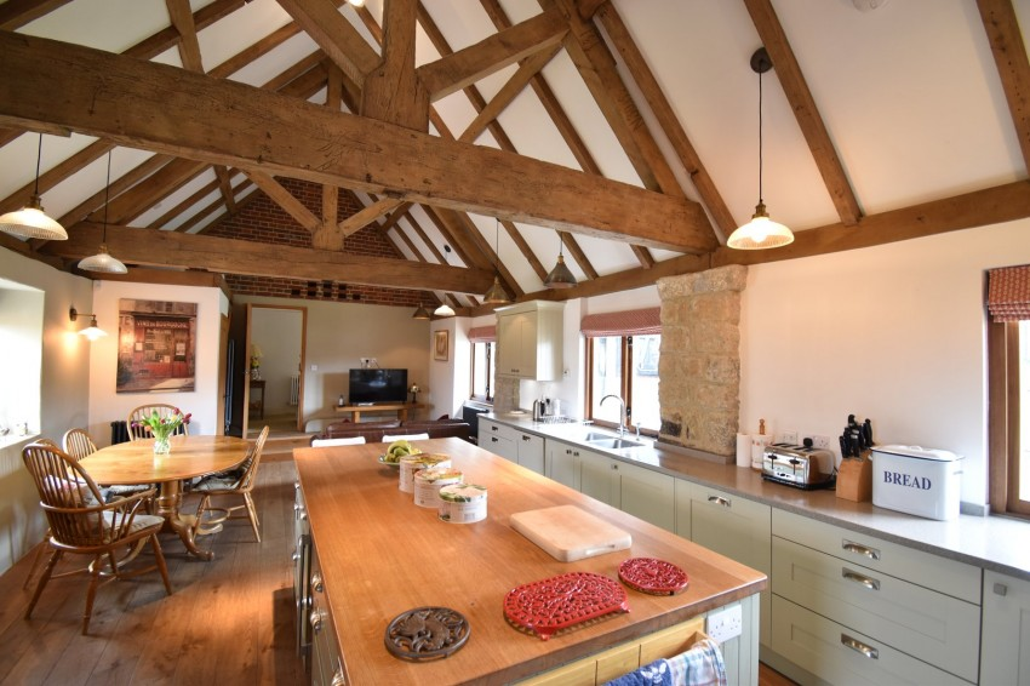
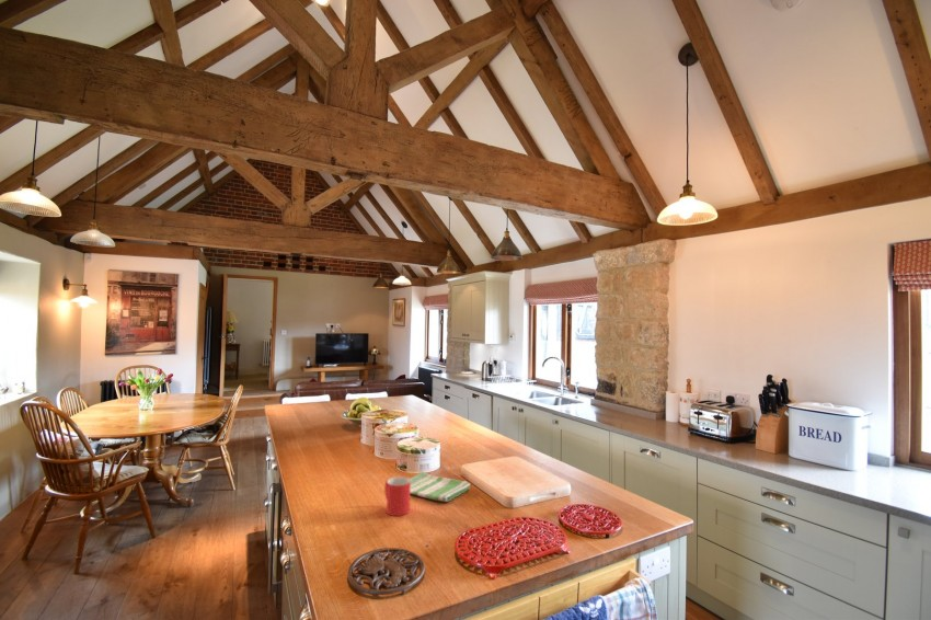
+ mug [383,475,411,517]
+ dish towel [409,470,471,503]
